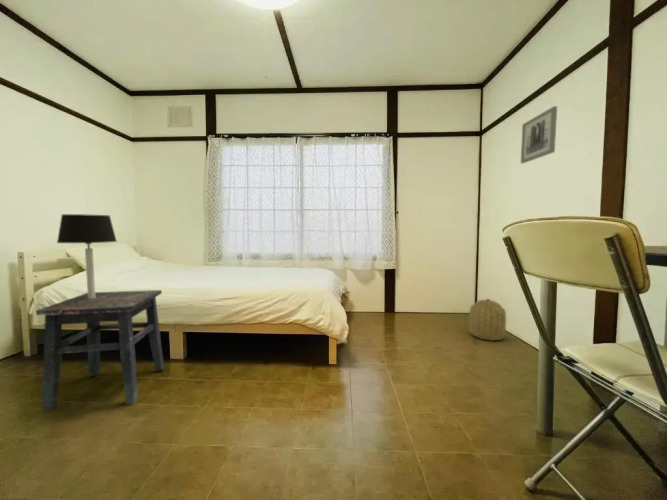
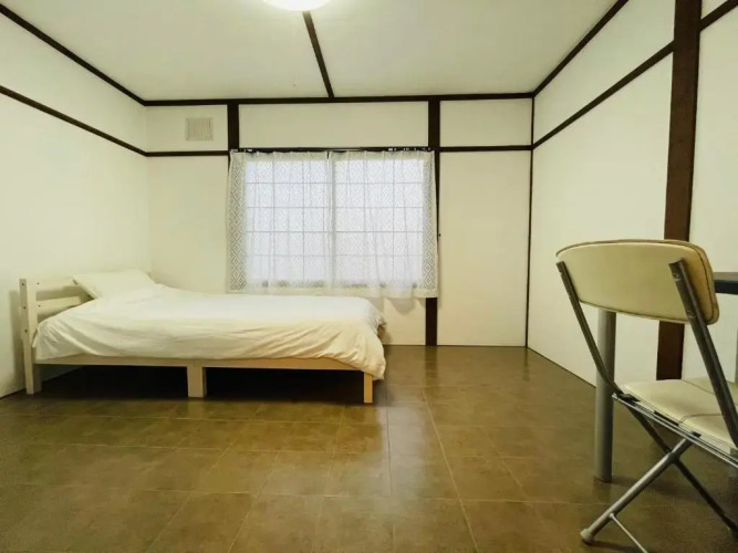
- wall art [520,105,558,164]
- table lamp [56,213,118,299]
- side table [35,289,165,413]
- basket [468,298,507,342]
